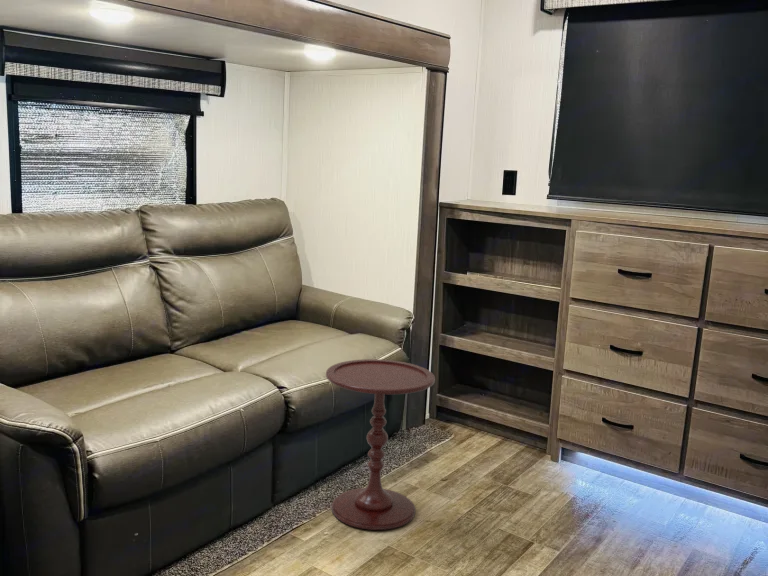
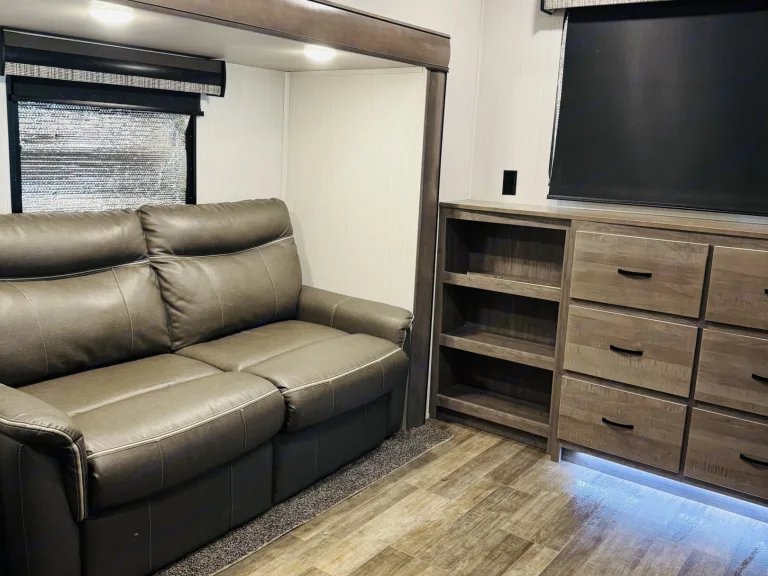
- side table [325,358,436,531]
